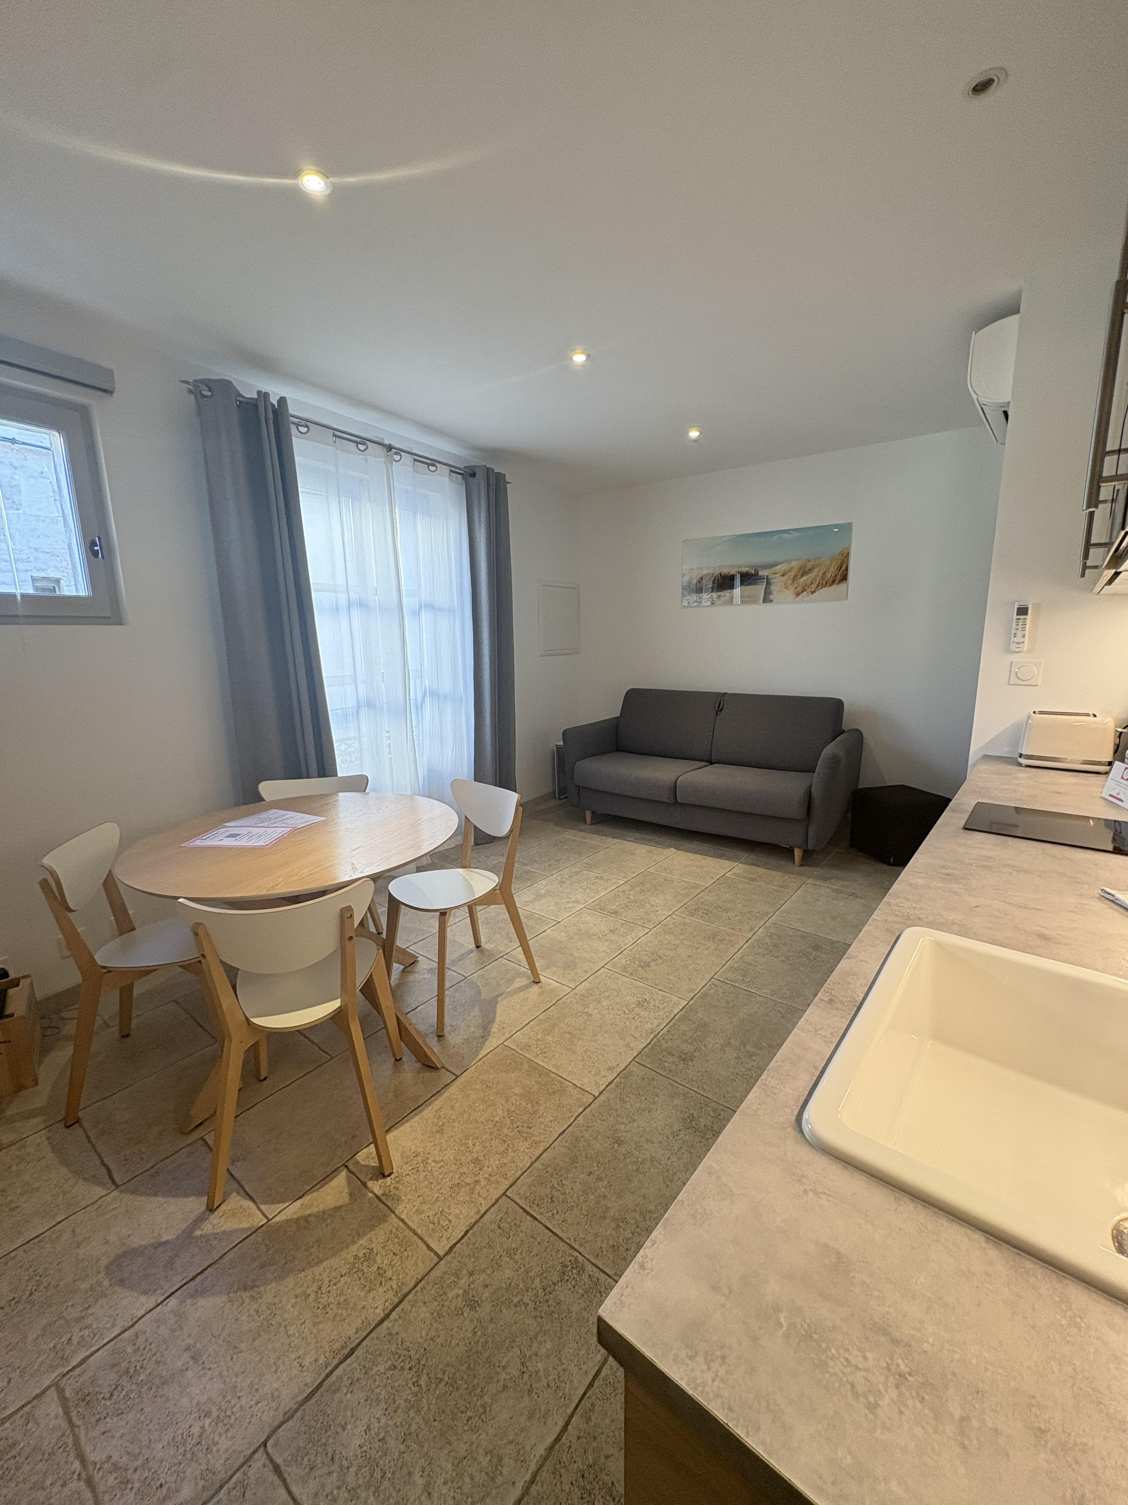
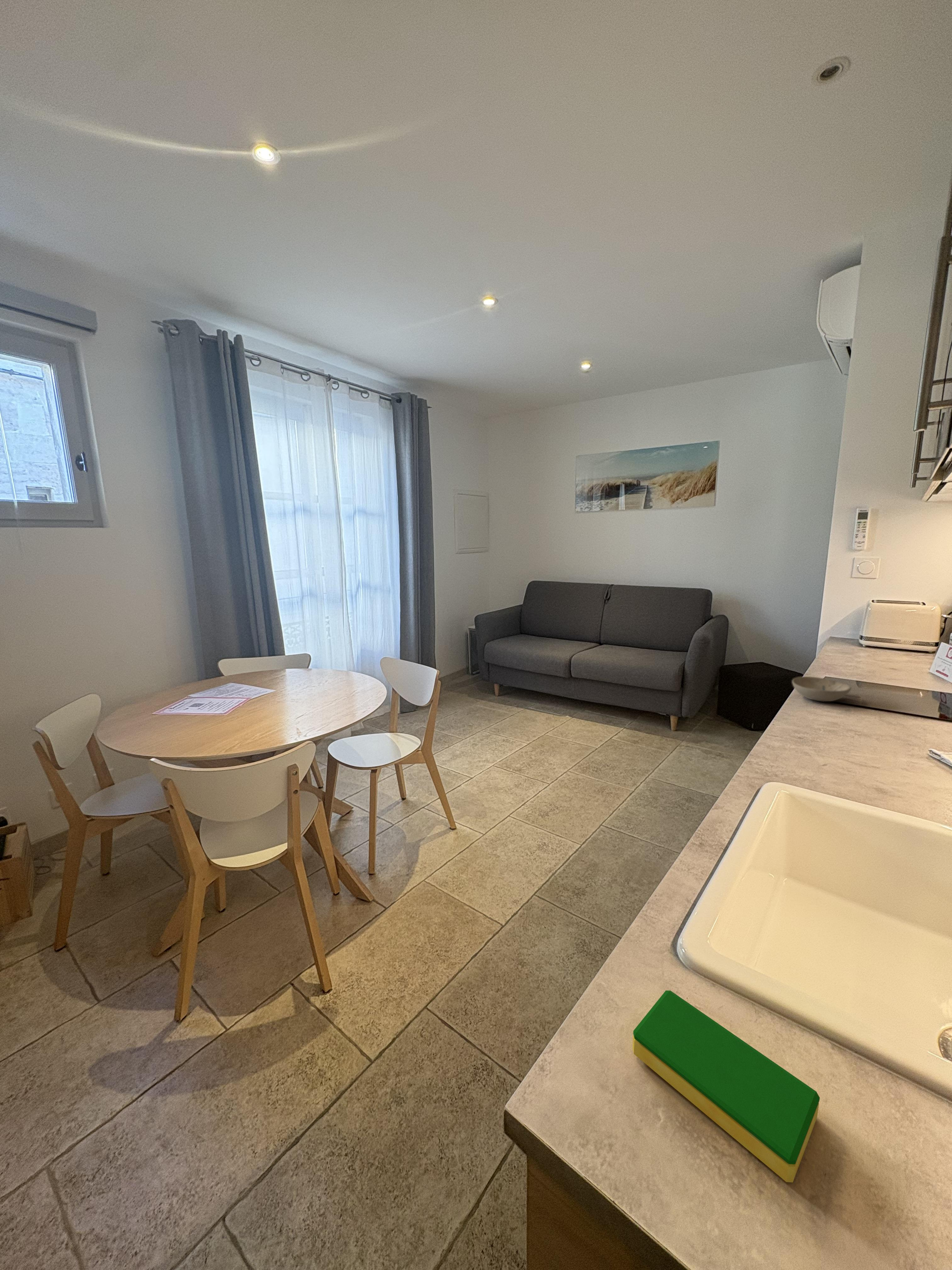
+ dish sponge [632,990,820,1183]
+ bowl [792,676,852,702]
